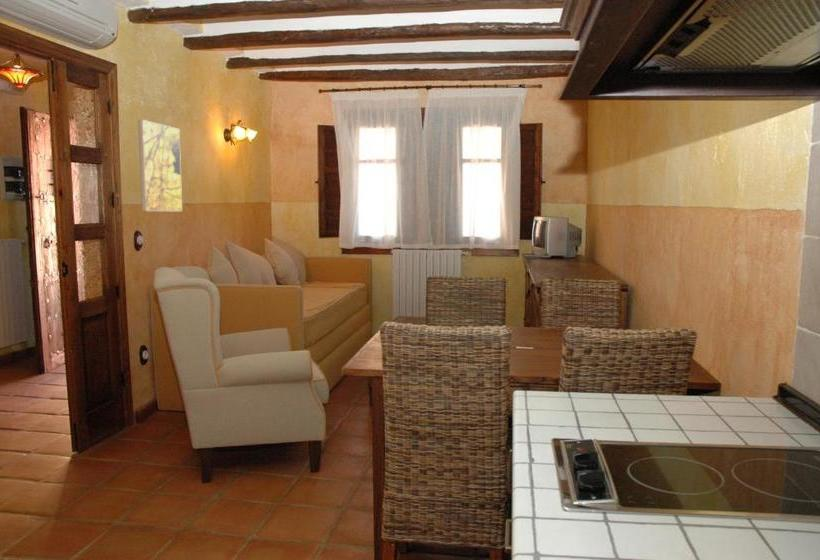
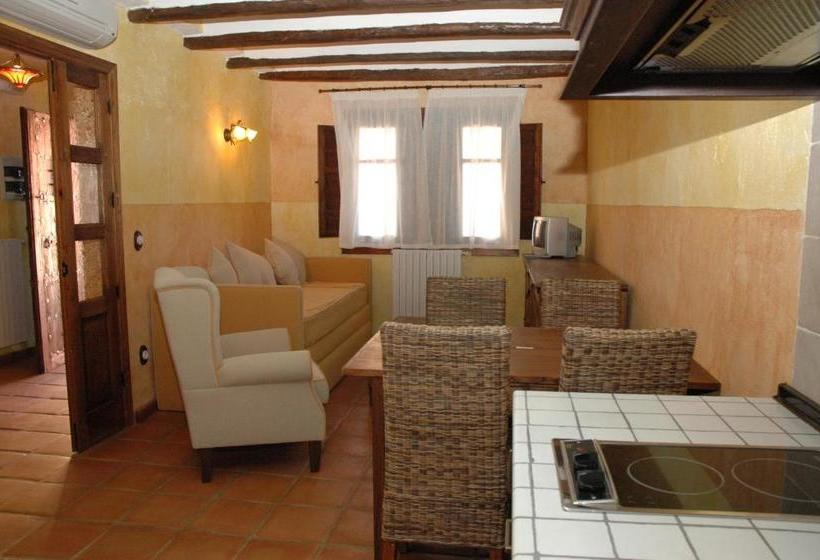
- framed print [137,119,183,212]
